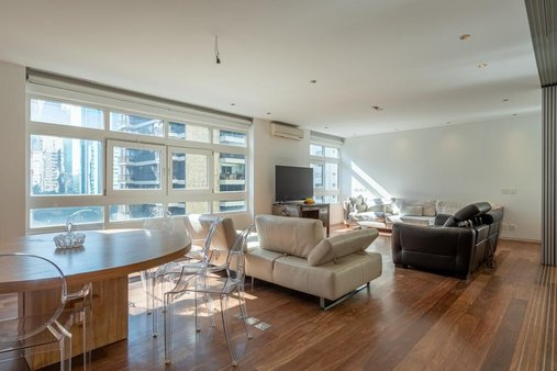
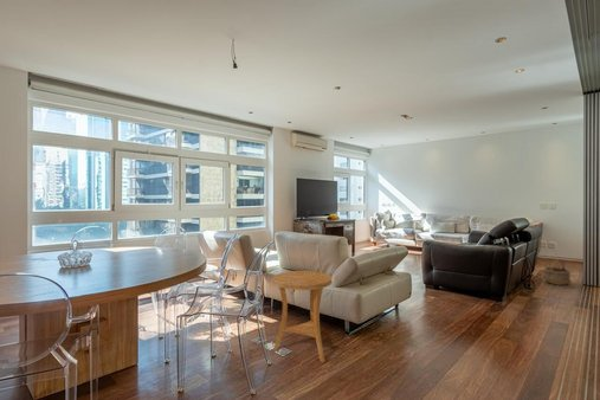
+ wicker basket [542,259,572,286]
+ side table [272,270,333,363]
